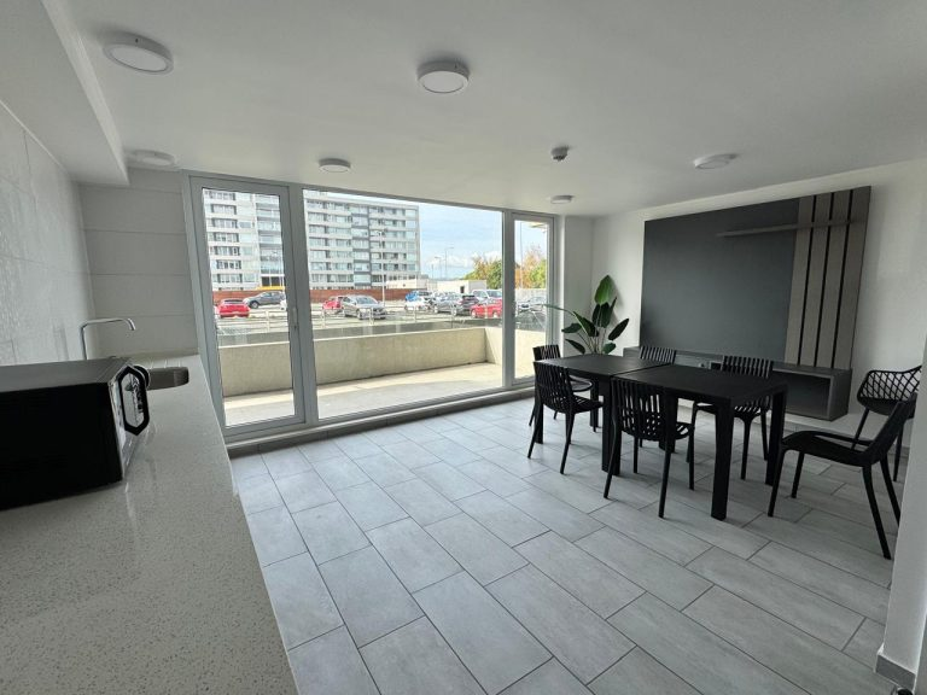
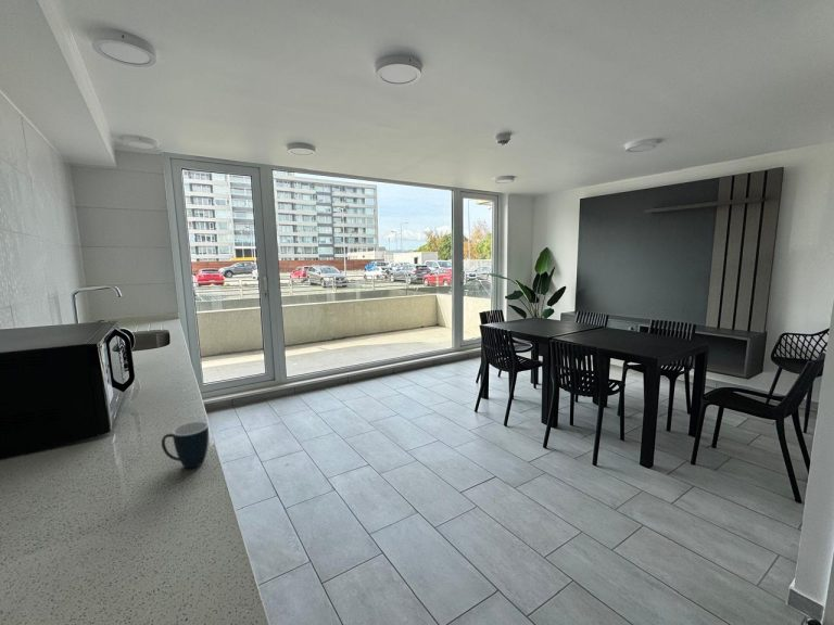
+ mug [161,421,210,469]
